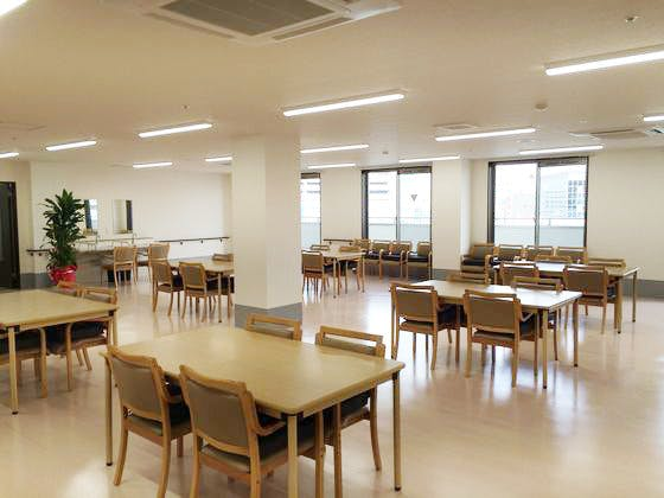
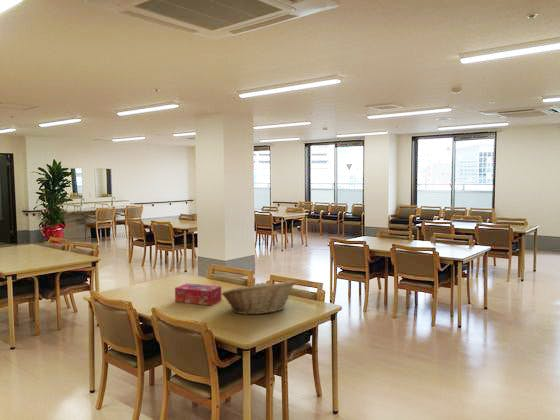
+ tissue box [174,282,222,306]
+ fruit basket [221,279,296,315]
